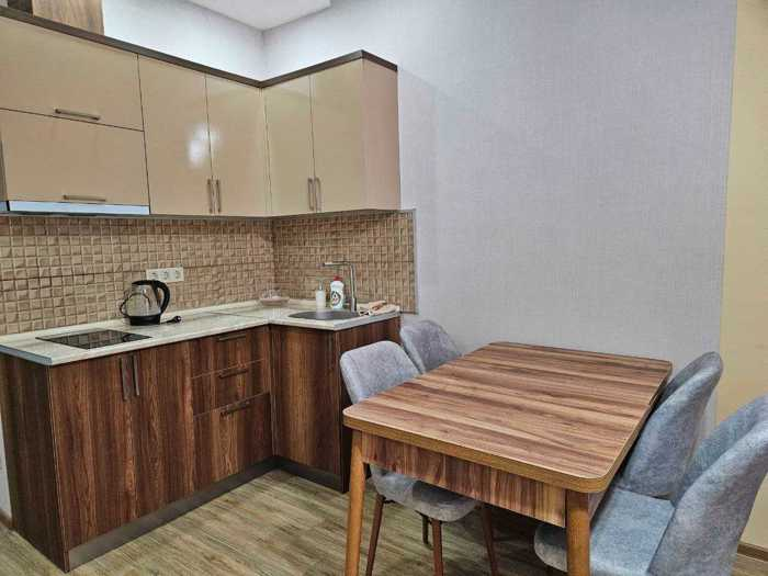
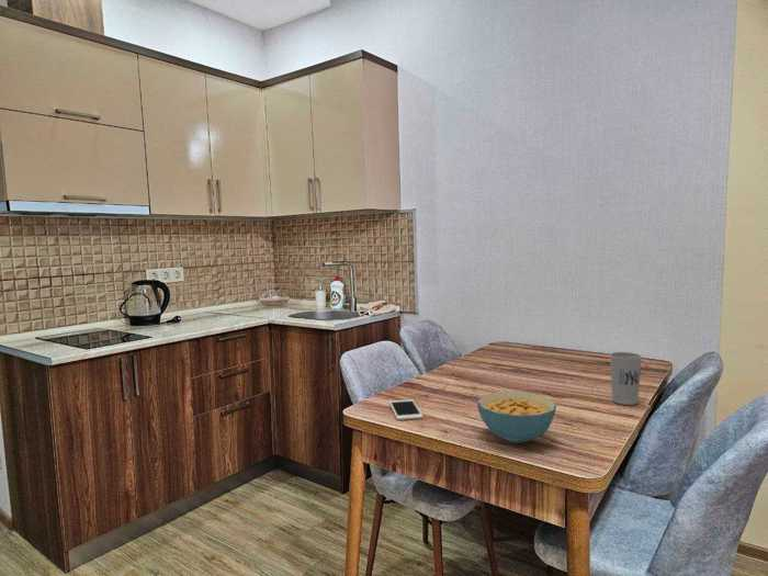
+ cereal bowl [476,391,557,444]
+ cup [609,351,643,406]
+ cell phone [388,398,425,421]
